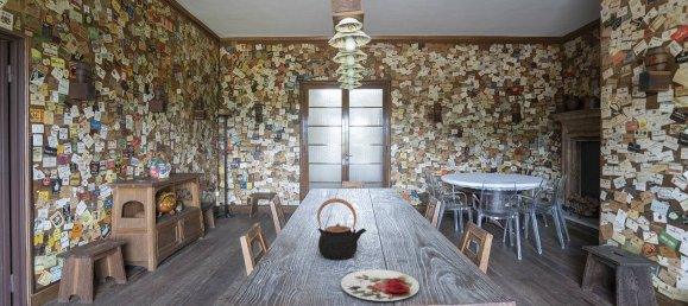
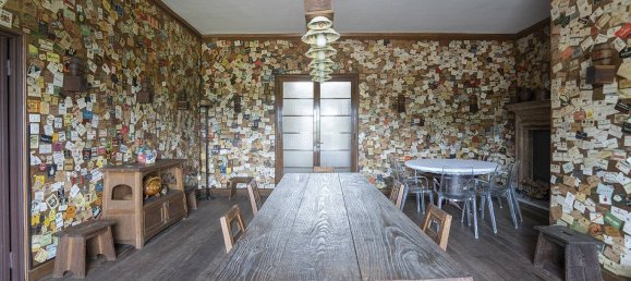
- teapot [316,197,367,261]
- plate [340,268,421,302]
